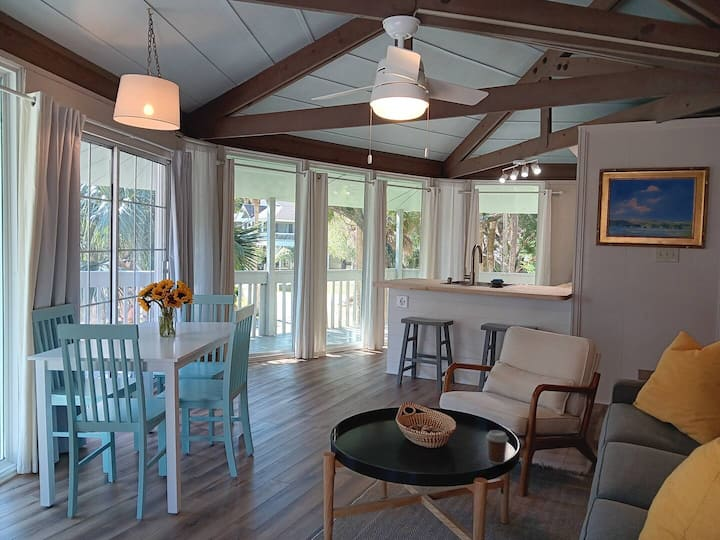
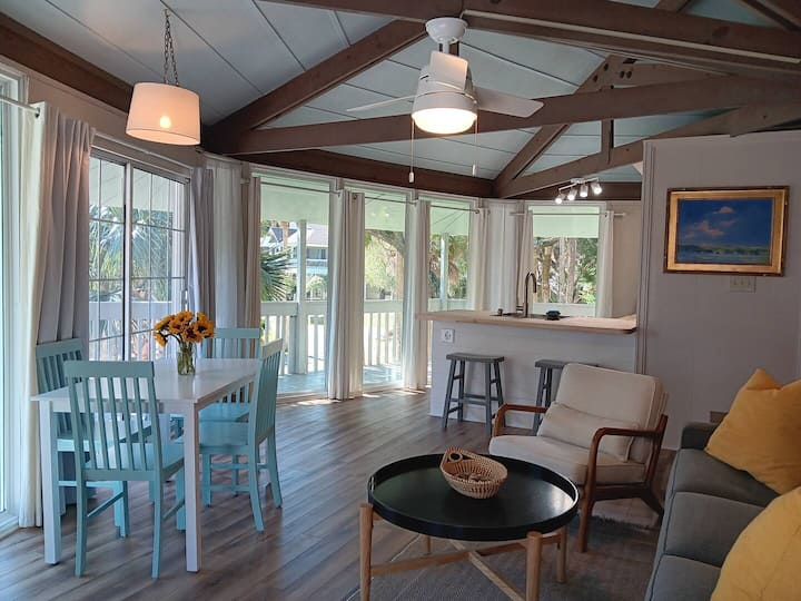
- coffee cup [485,429,510,465]
